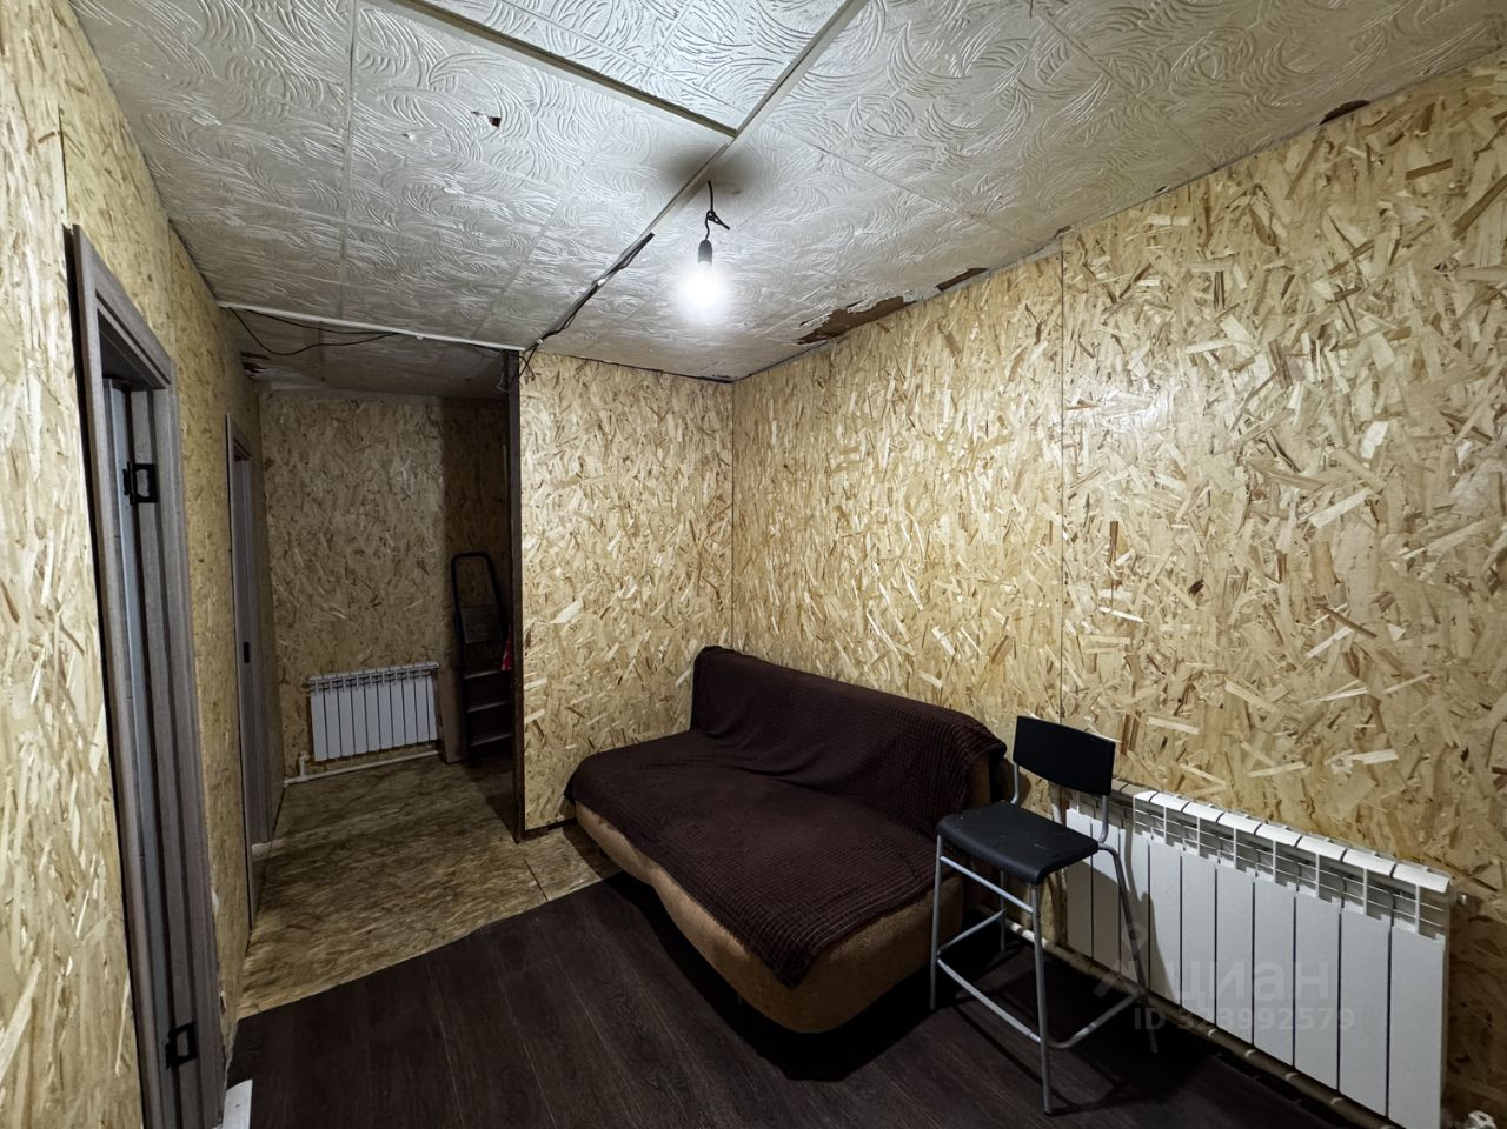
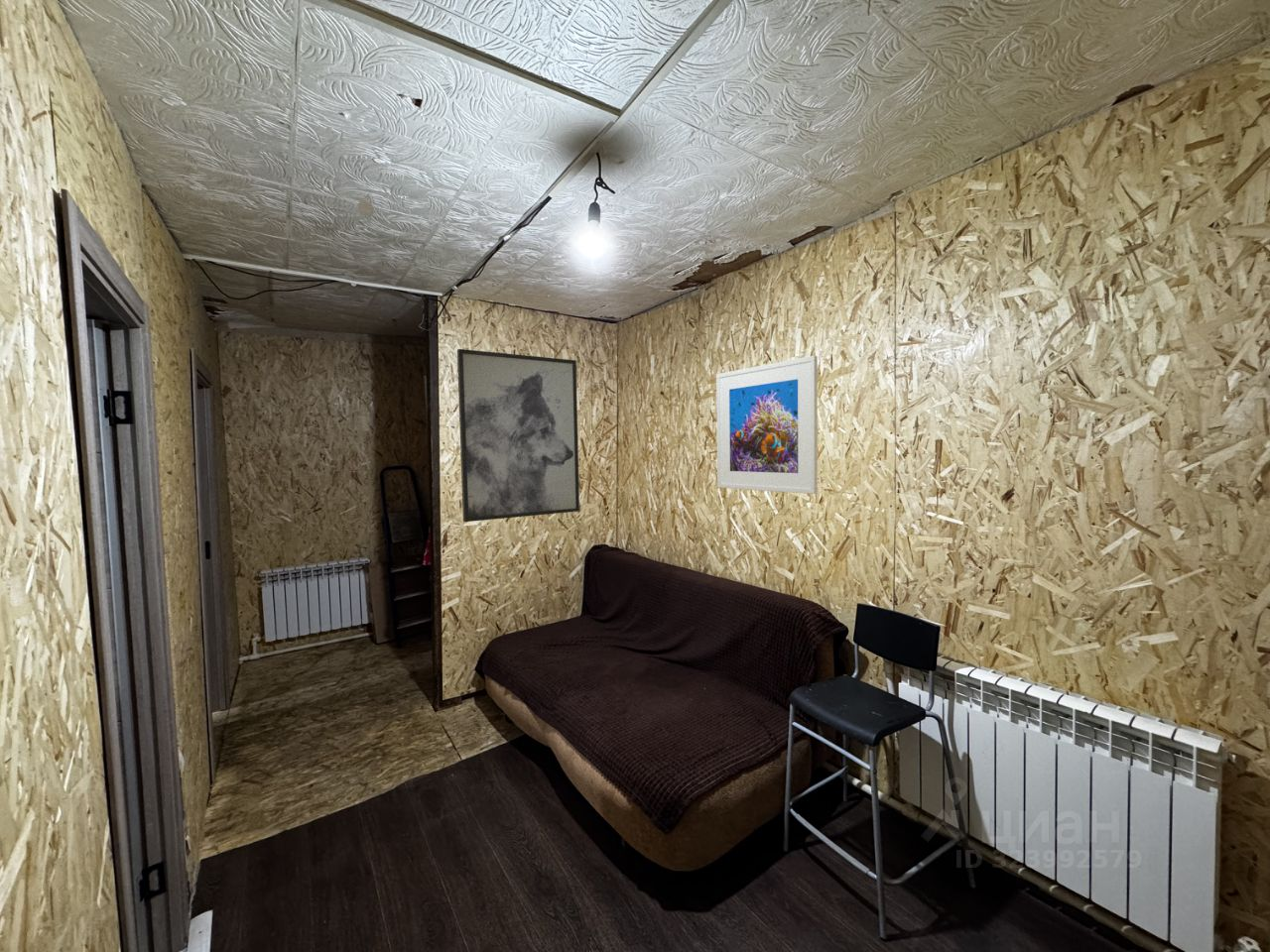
+ wall art [456,348,580,523]
+ smoke detector [357,200,375,218]
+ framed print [715,355,819,495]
